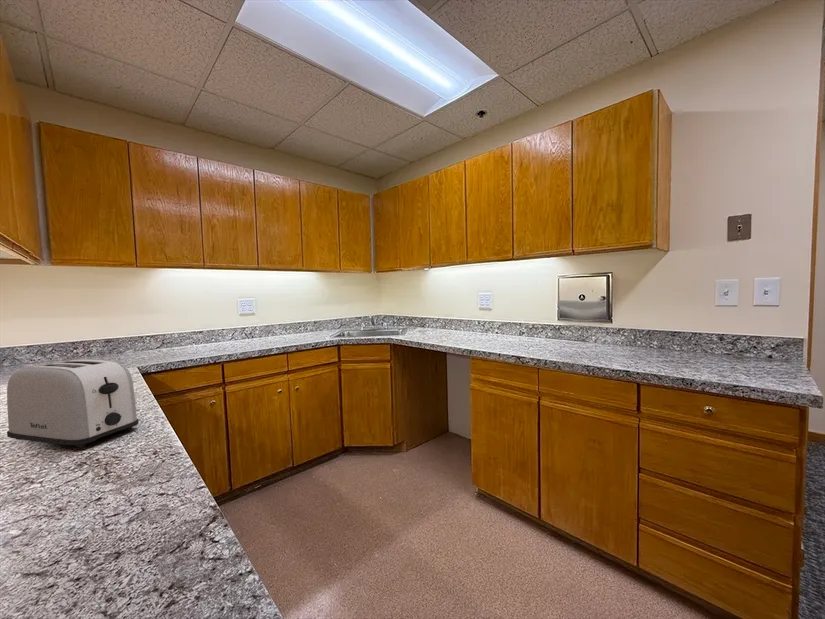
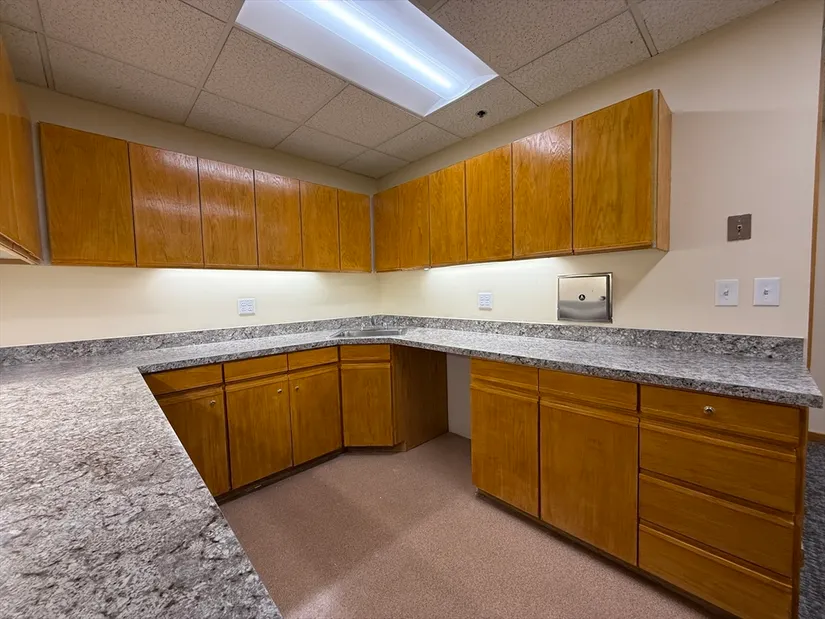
- toaster [6,358,140,449]
